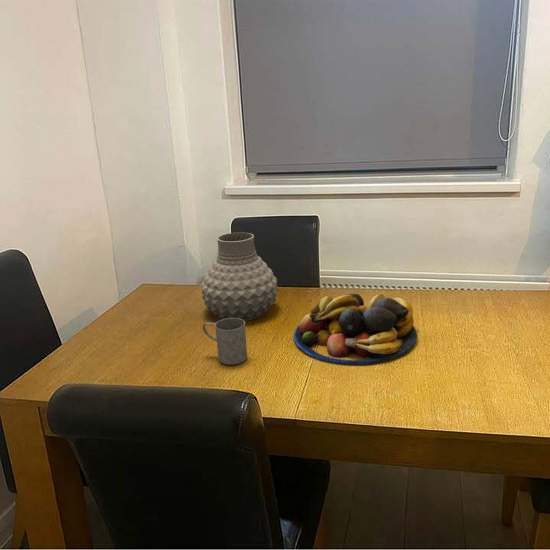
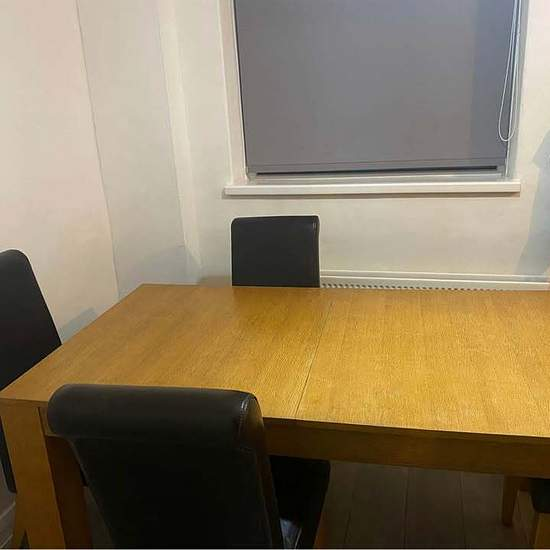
- mug [202,318,248,366]
- vase [200,232,279,322]
- fruit bowl [293,292,418,366]
